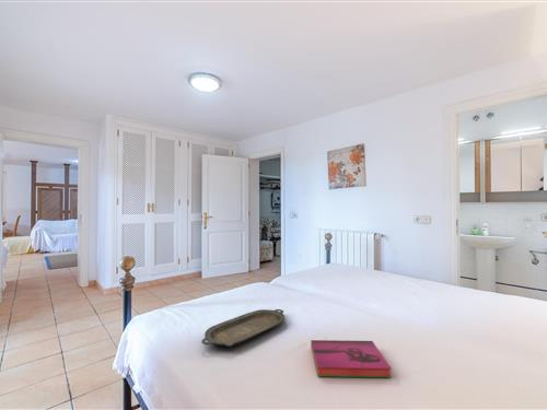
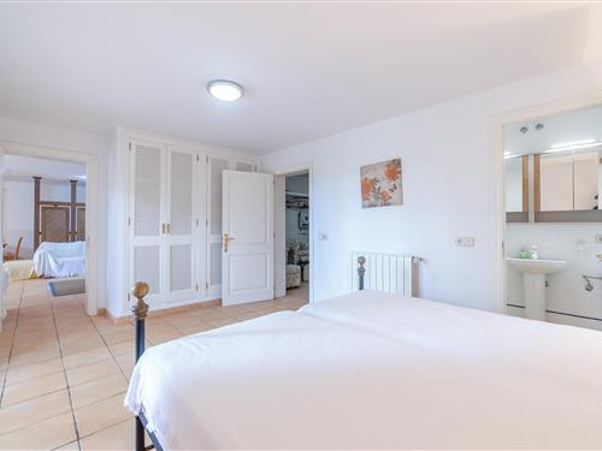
- serving tray [201,308,286,348]
- hardback book [310,339,393,378]
